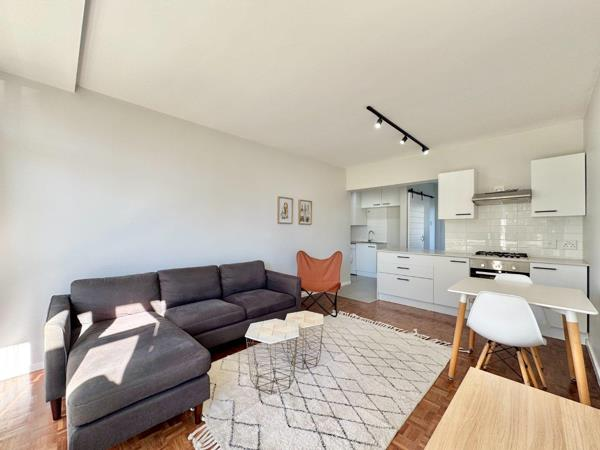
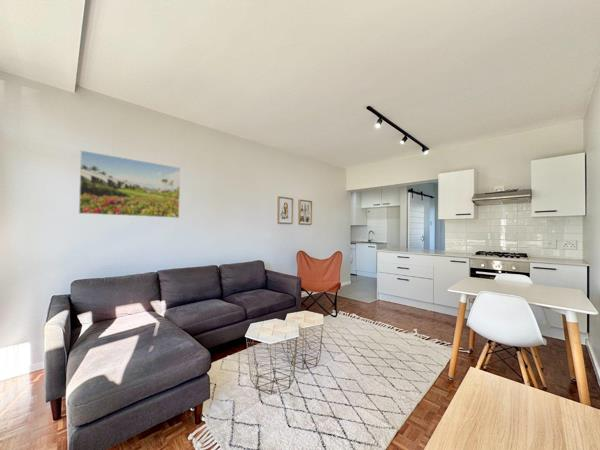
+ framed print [78,150,181,219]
